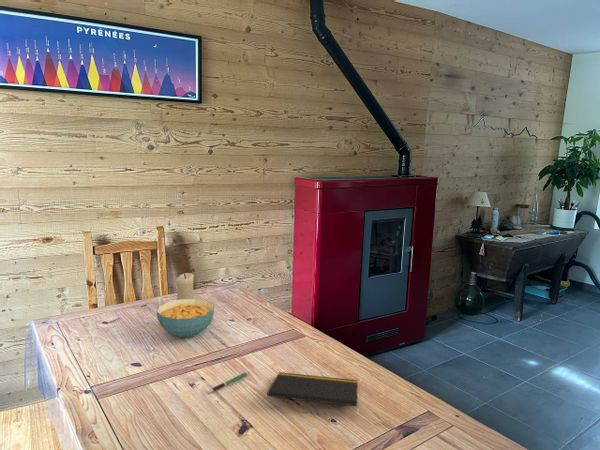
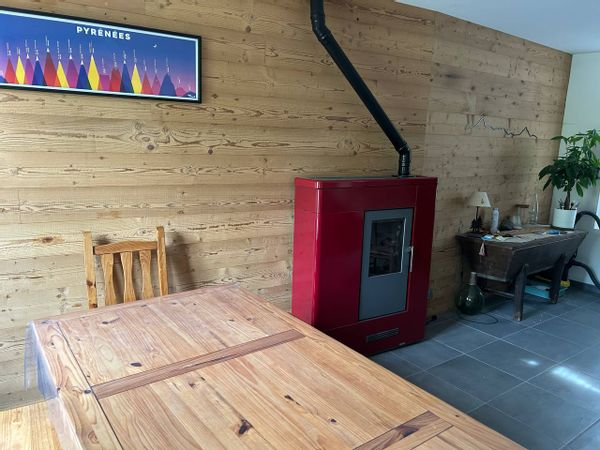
- pen [207,371,250,394]
- cereal bowl [156,298,215,339]
- candle [175,272,195,300]
- notepad [266,371,360,418]
